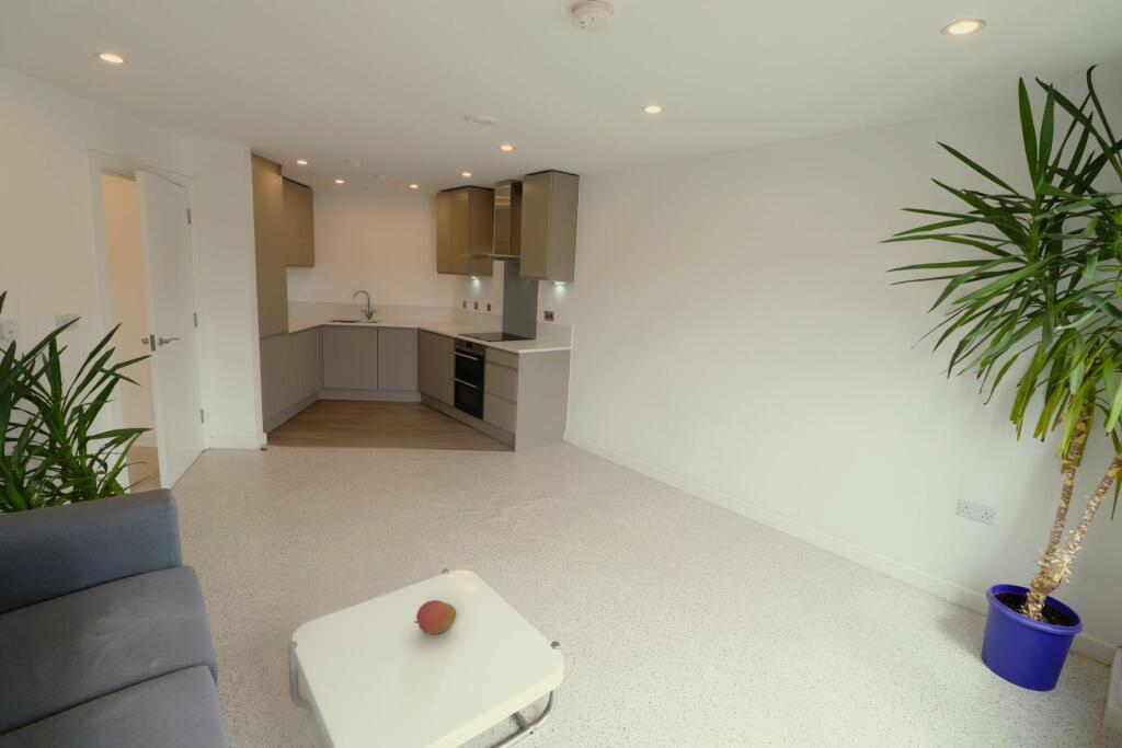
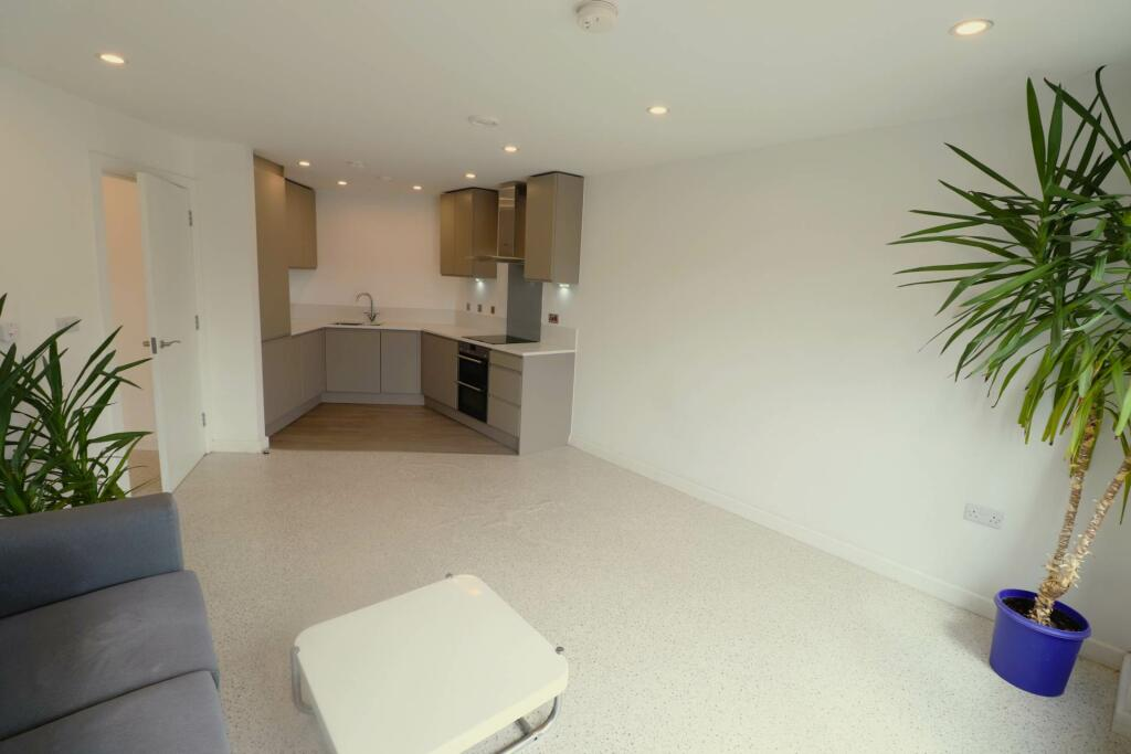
- fruit [413,599,458,635]
